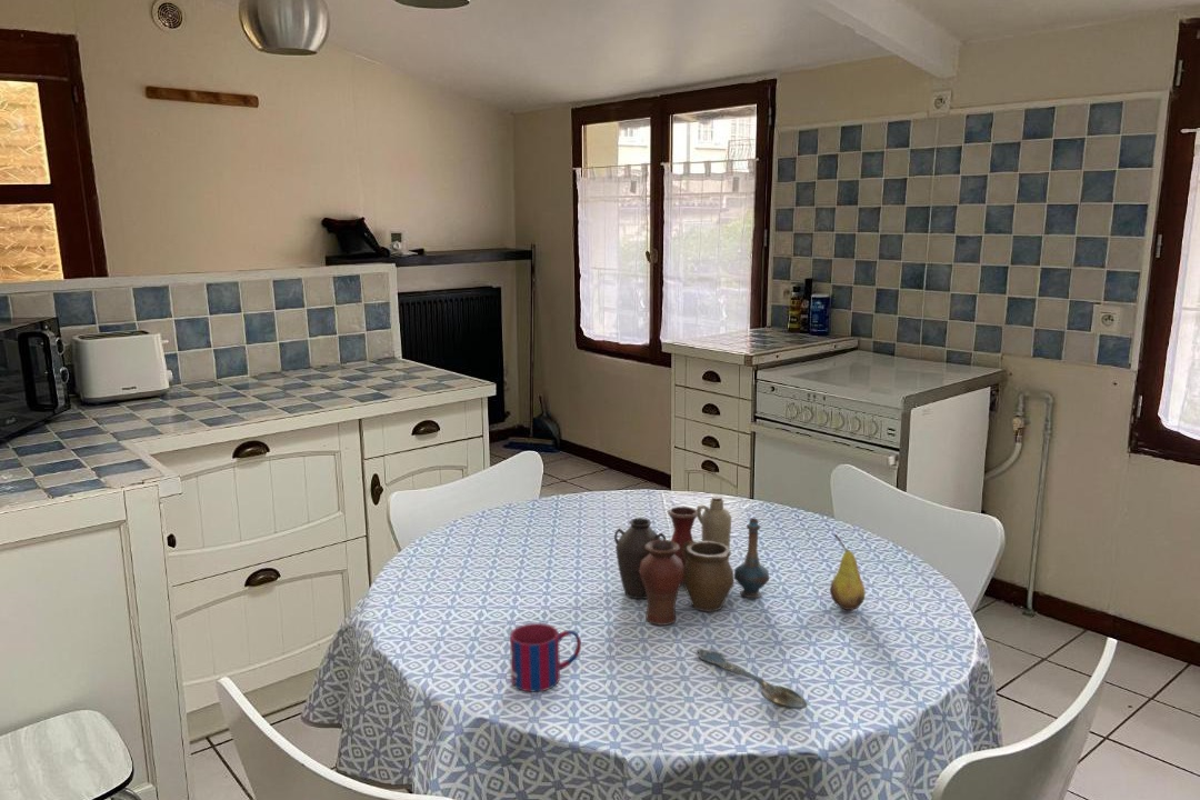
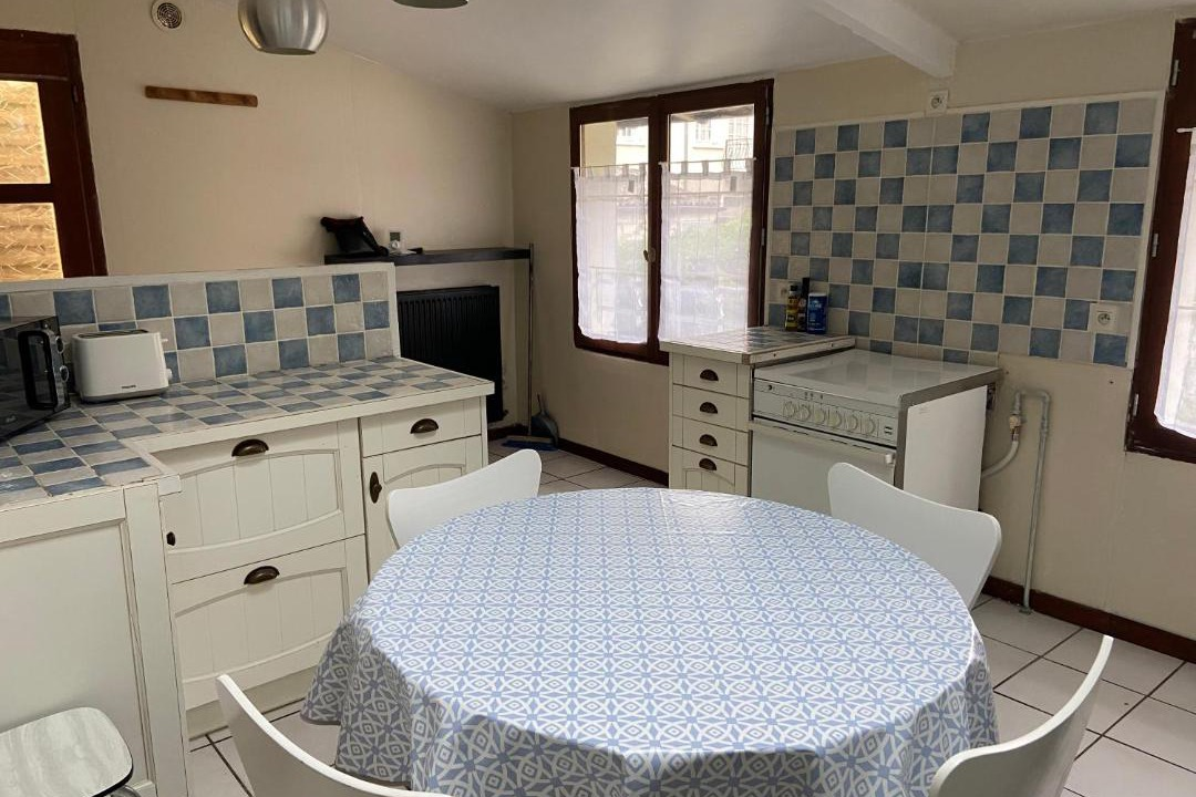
- fruit [829,533,866,611]
- mug [509,622,582,692]
- spoon [697,648,808,710]
- vase [613,494,770,626]
